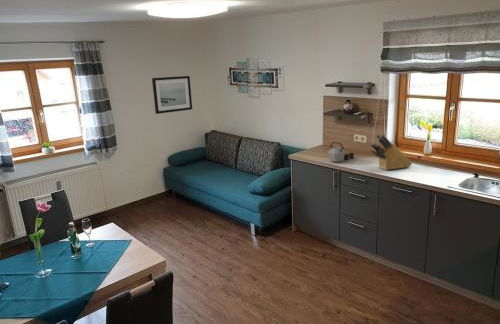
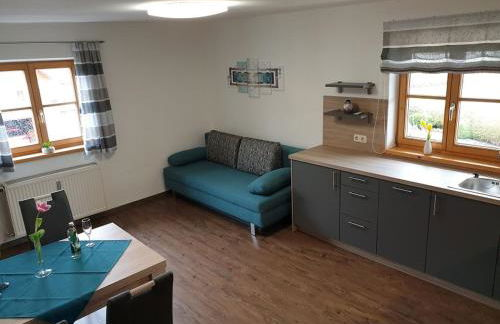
- wall art [151,75,193,115]
- kettle [327,141,355,163]
- knife block [369,134,413,171]
